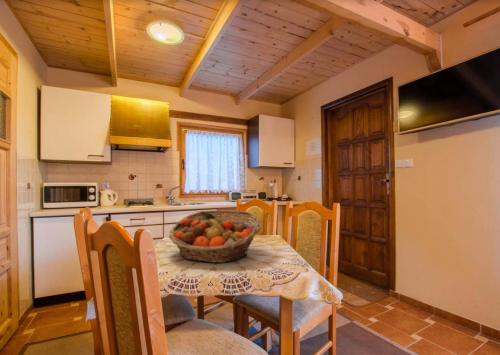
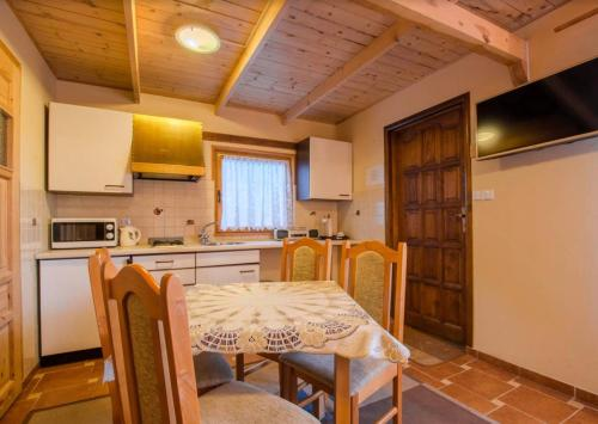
- fruit basket [168,209,262,264]
